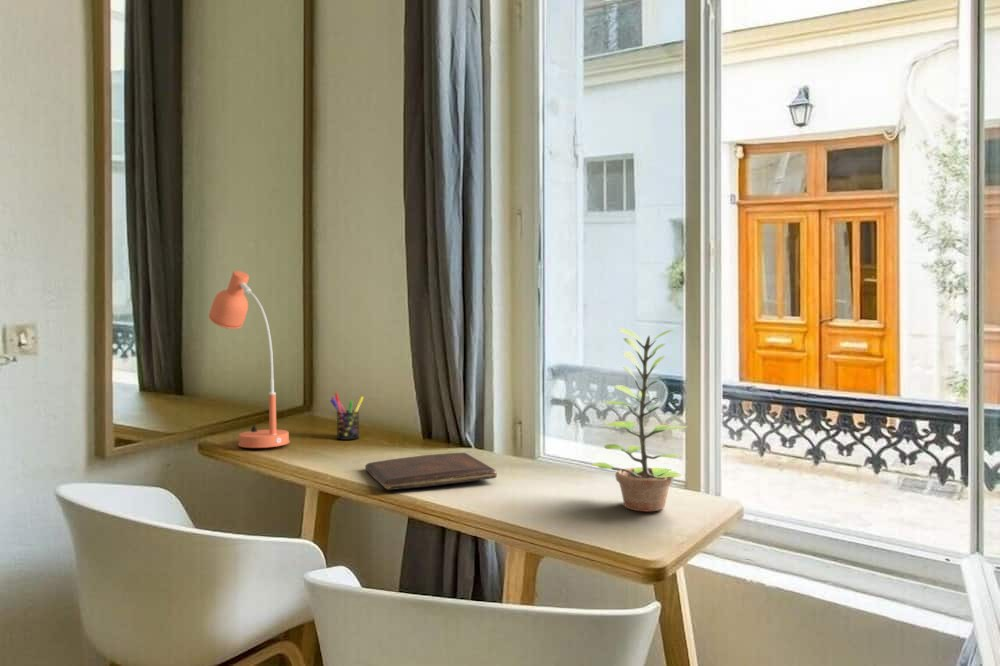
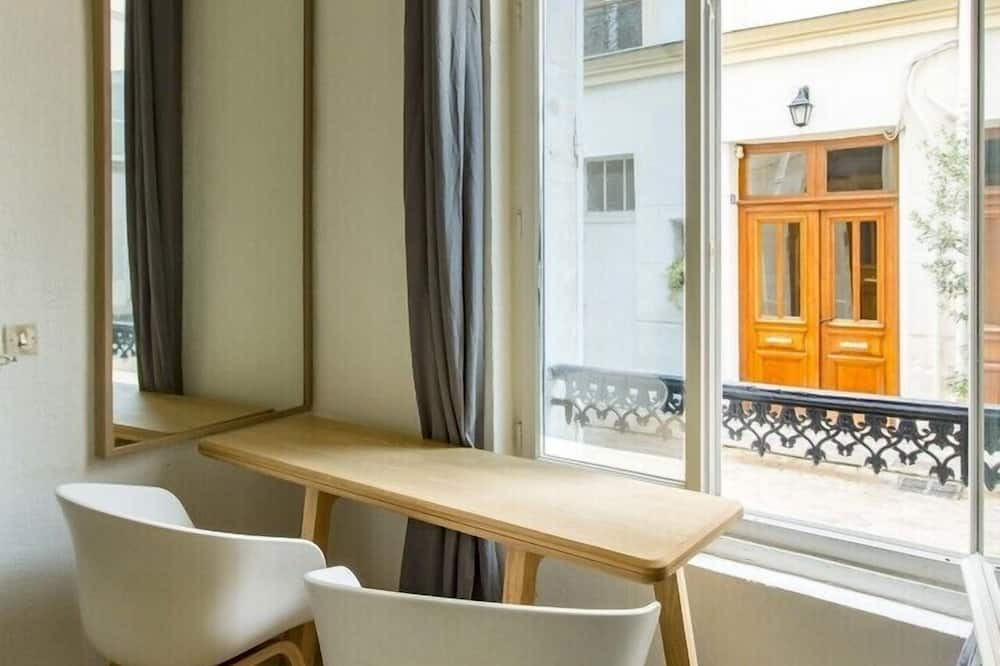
- pen holder [329,392,365,441]
- plant [590,327,689,512]
- desk lamp [208,270,291,449]
- book [364,452,498,491]
